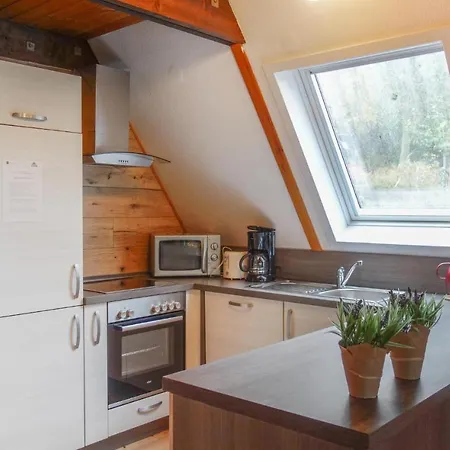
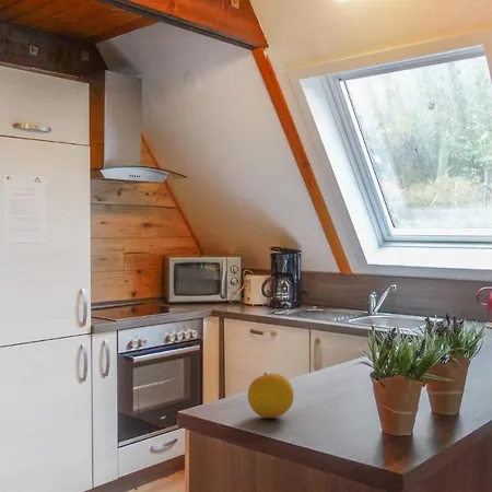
+ fruit [247,371,295,419]
